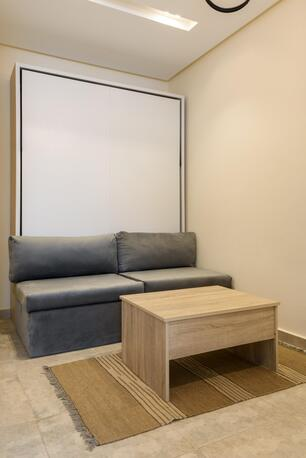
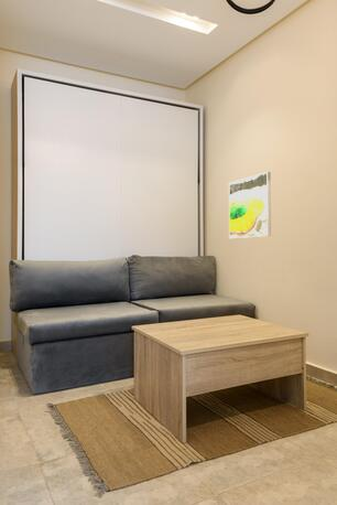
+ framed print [228,171,272,239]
